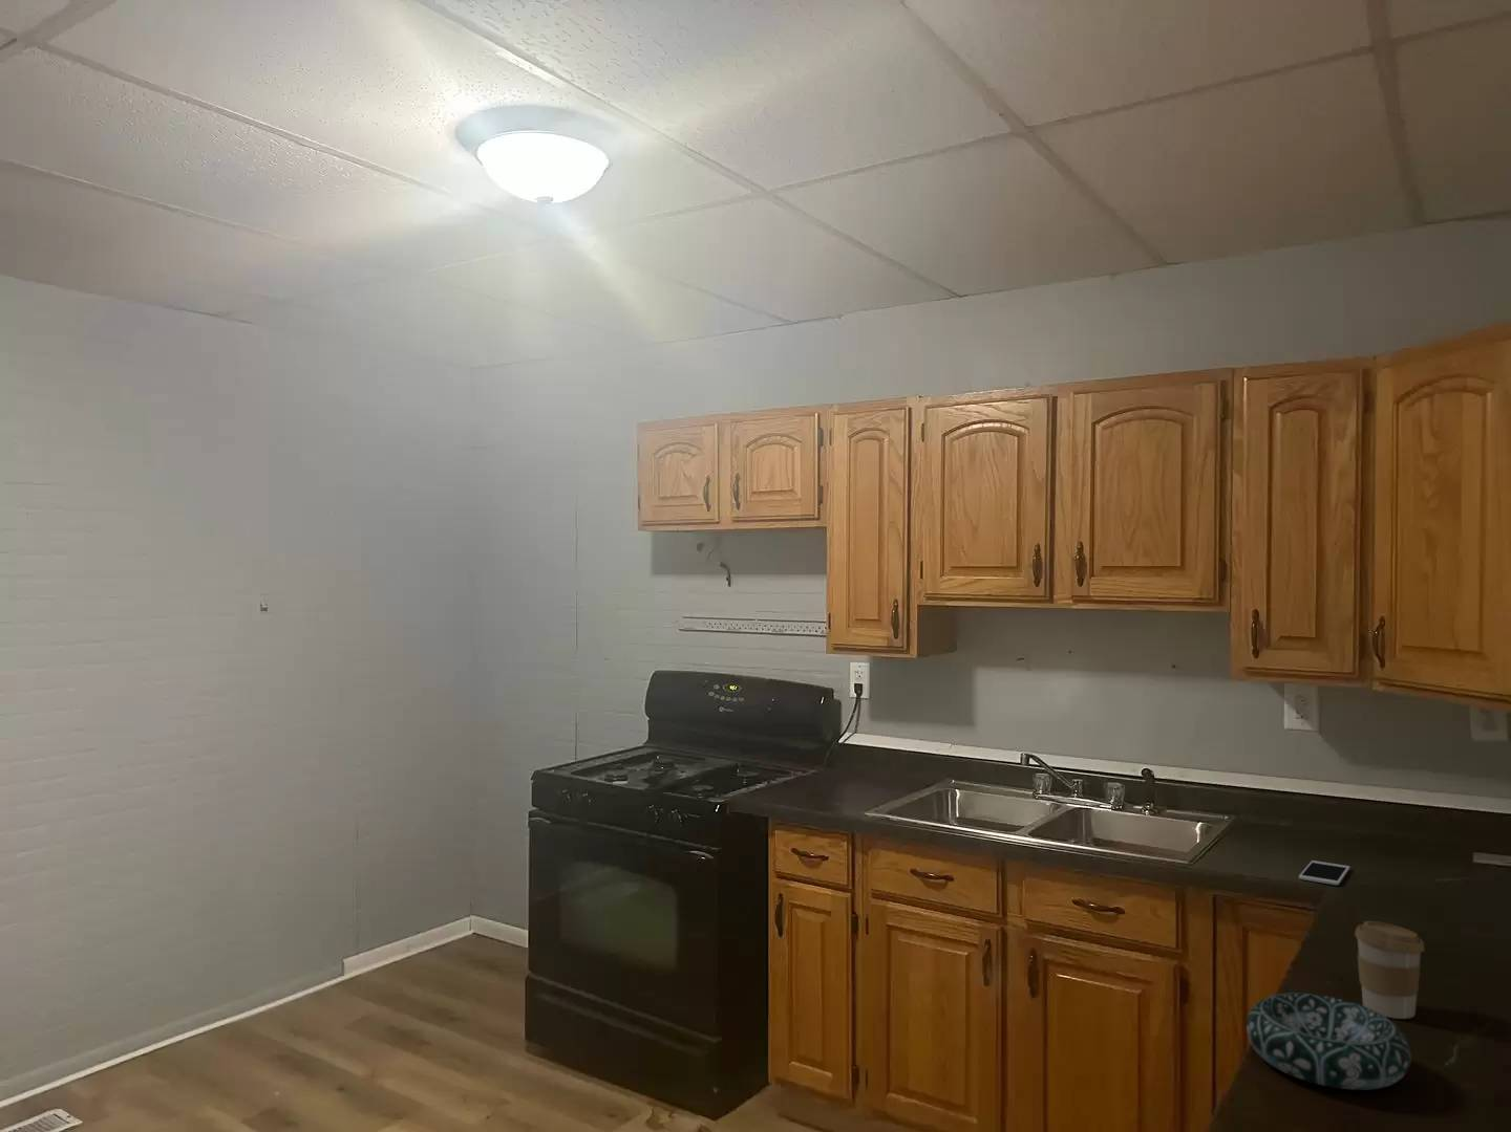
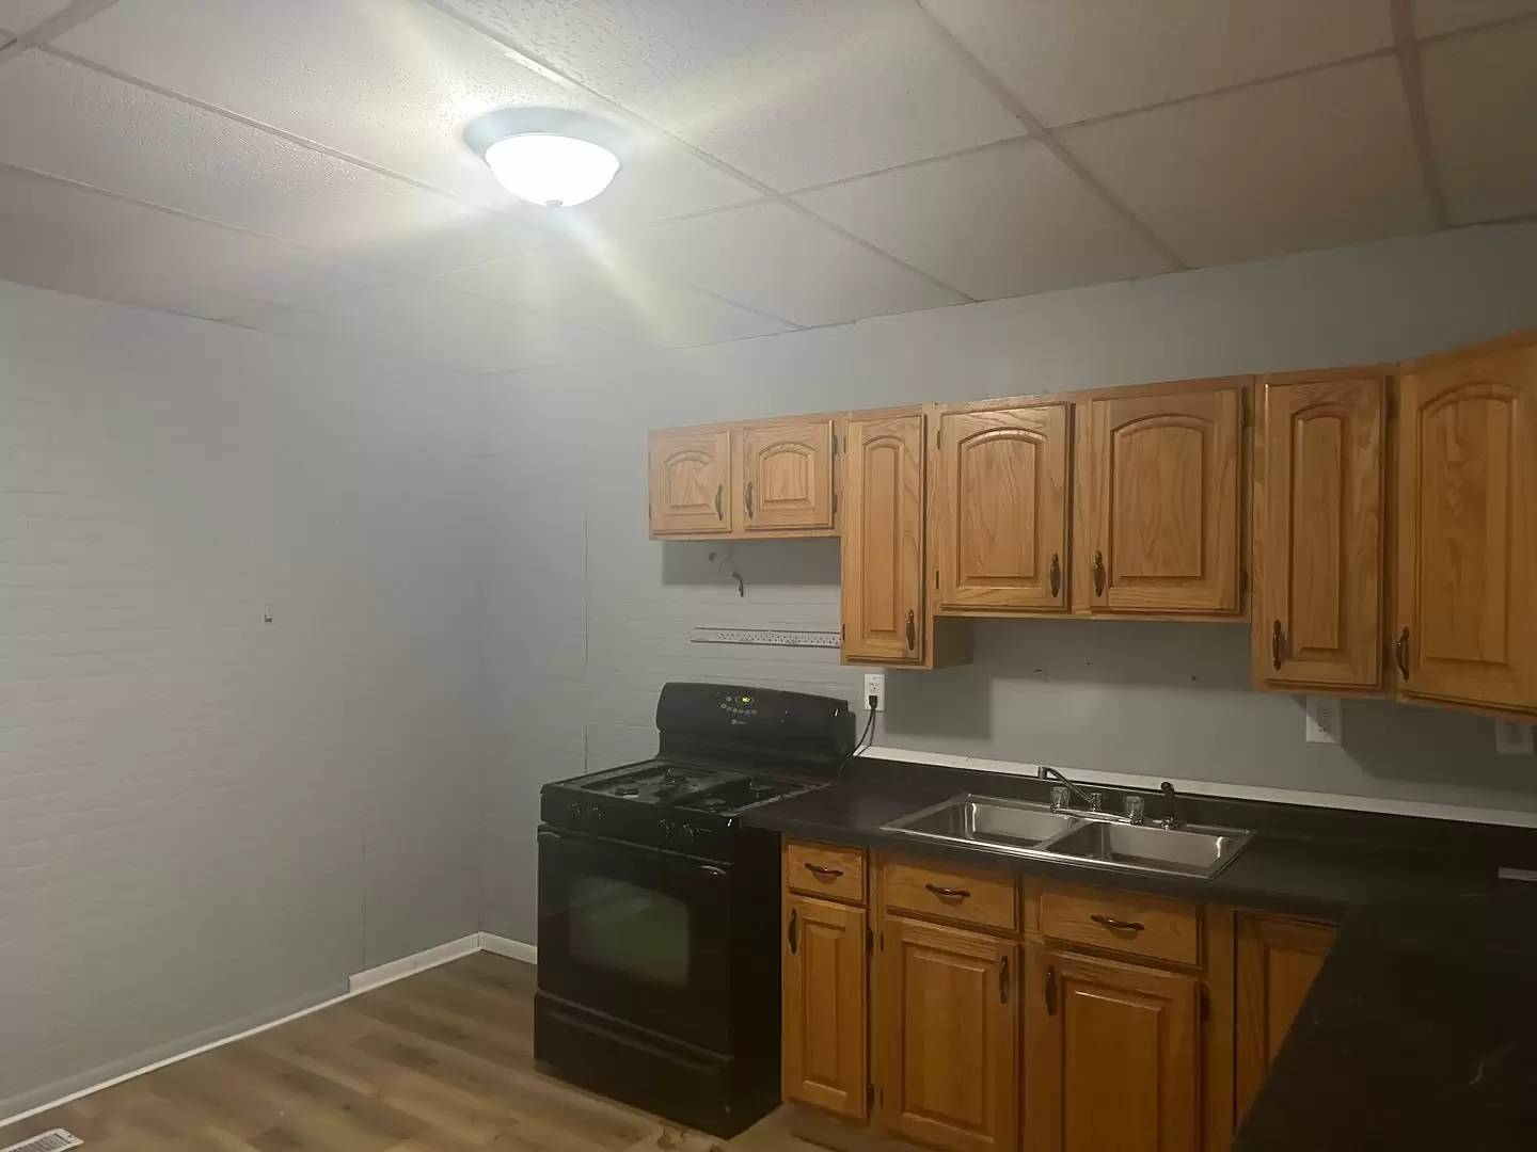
- decorative bowl [1246,993,1412,1092]
- cell phone [1298,860,1352,886]
- coffee cup [1354,920,1427,1020]
